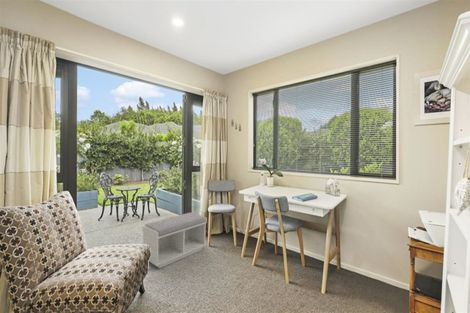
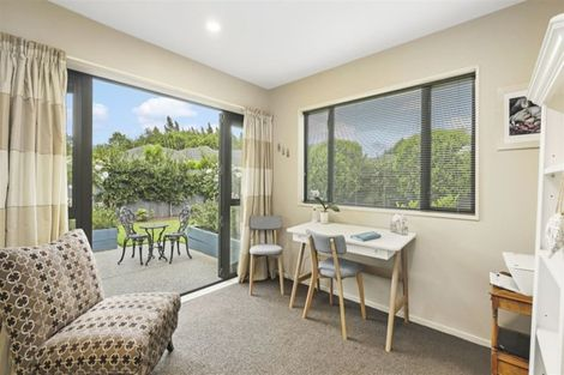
- bench [141,212,208,269]
